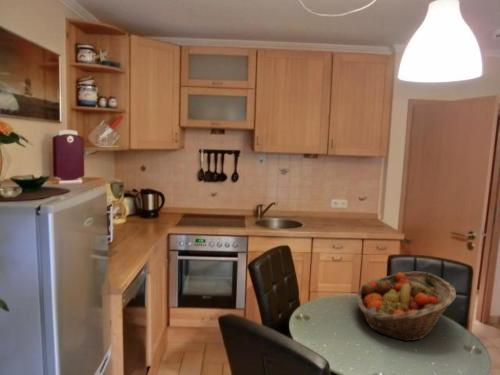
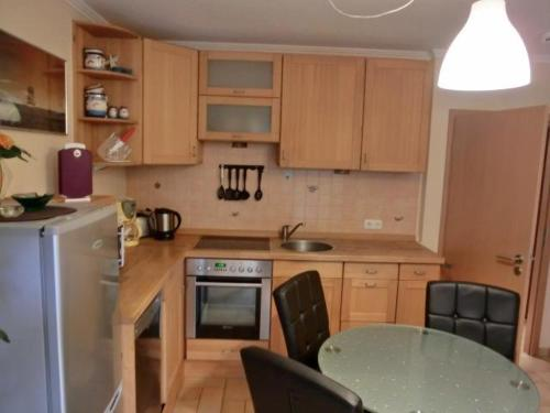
- fruit basket [356,270,457,343]
